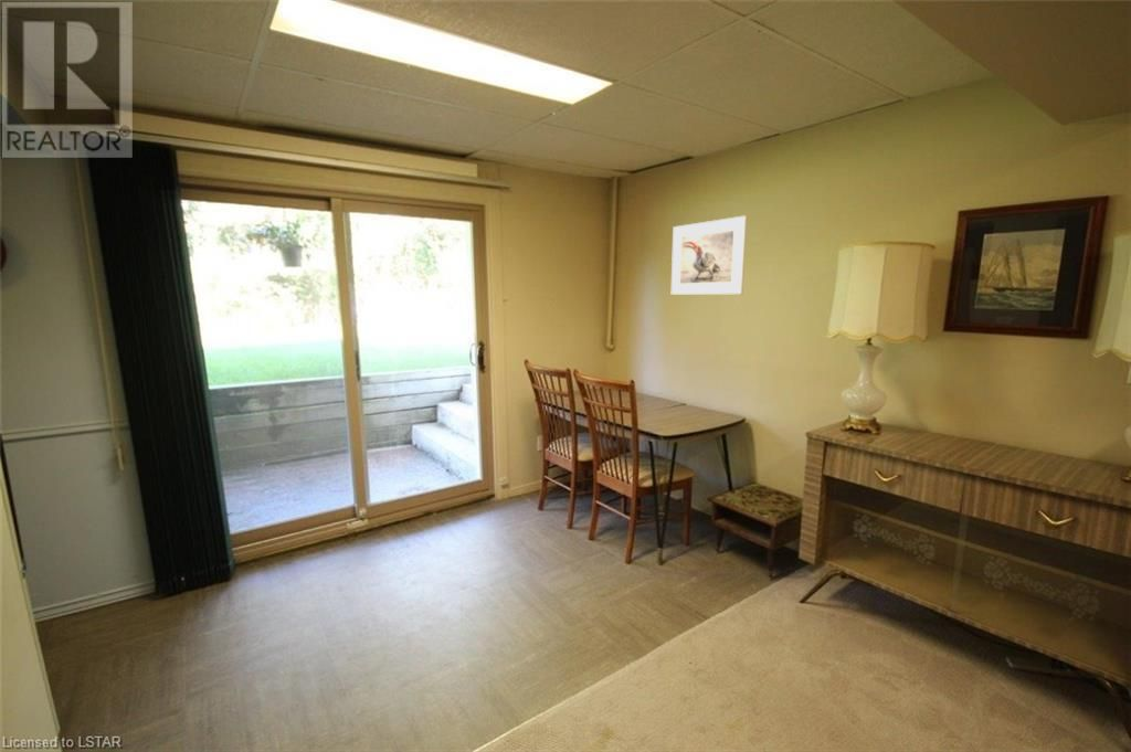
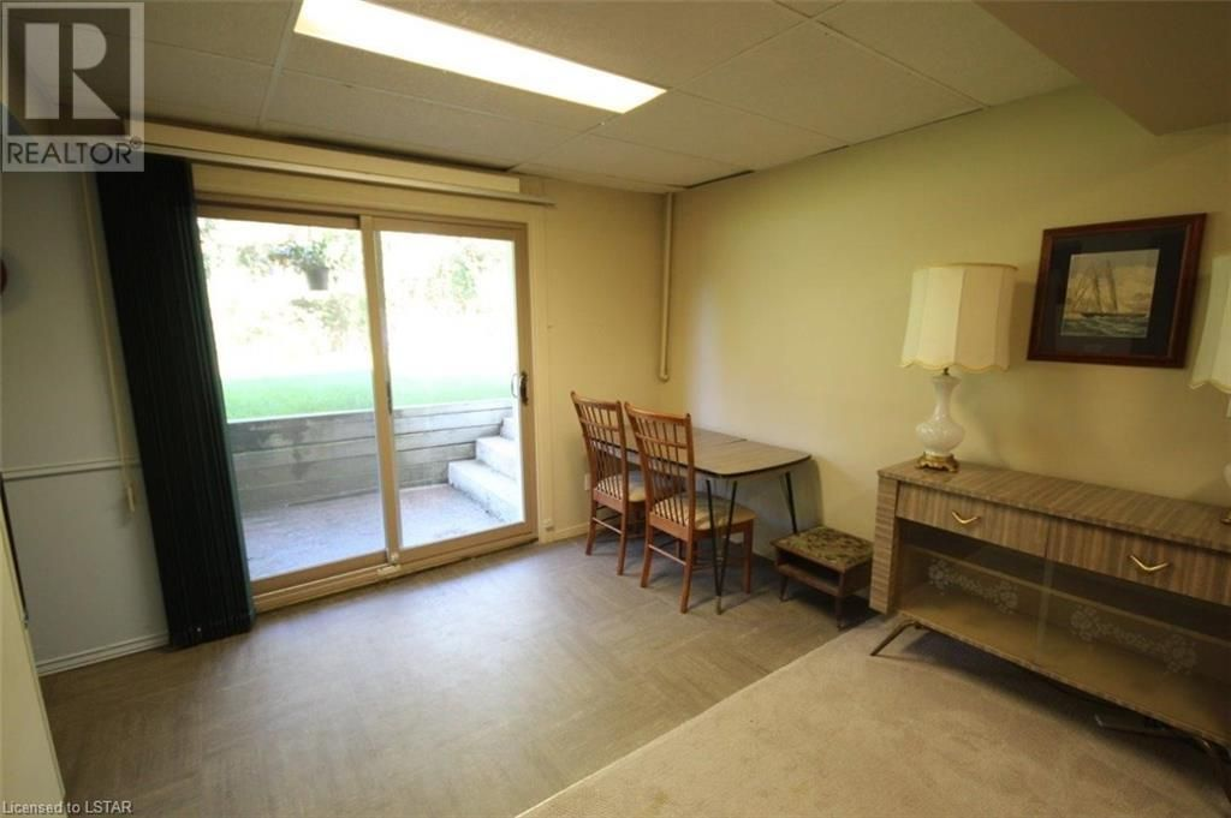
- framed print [670,214,748,296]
